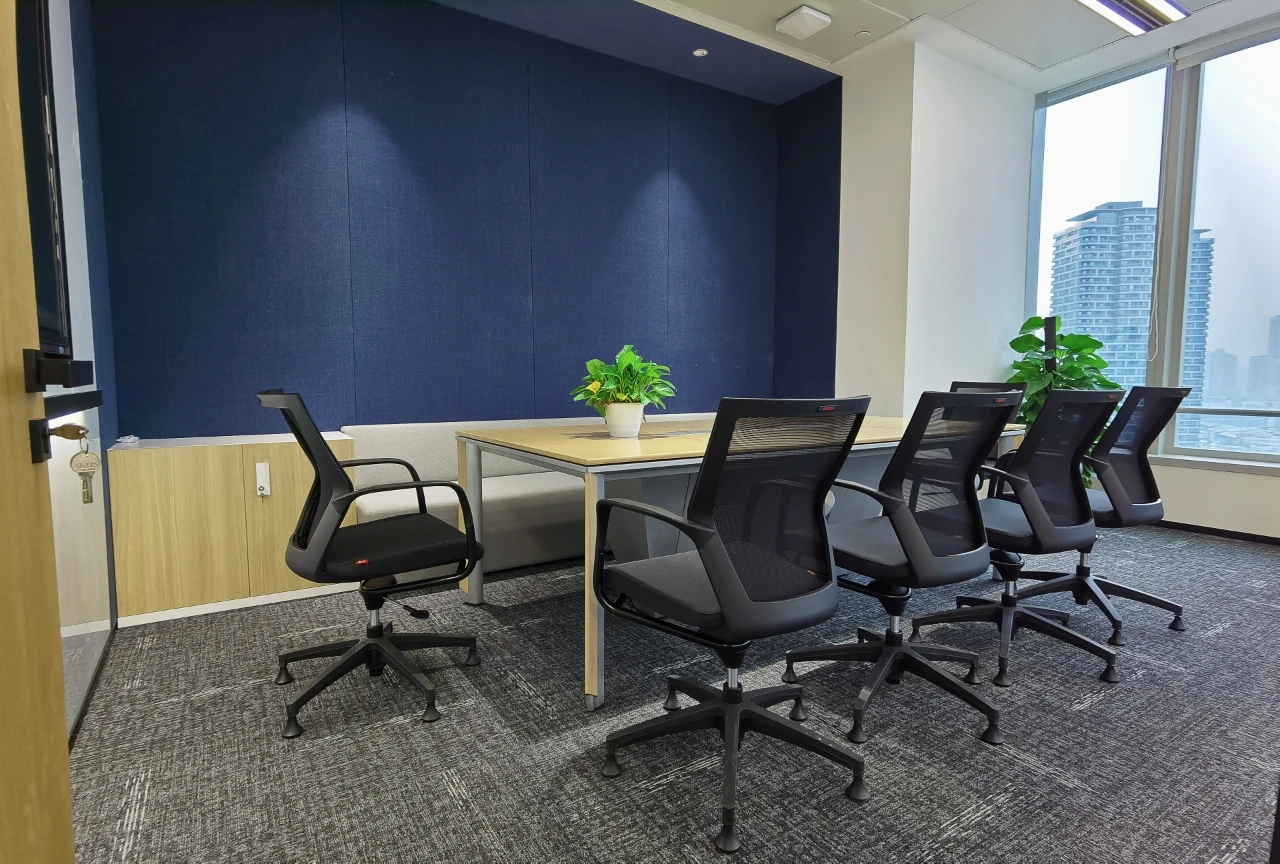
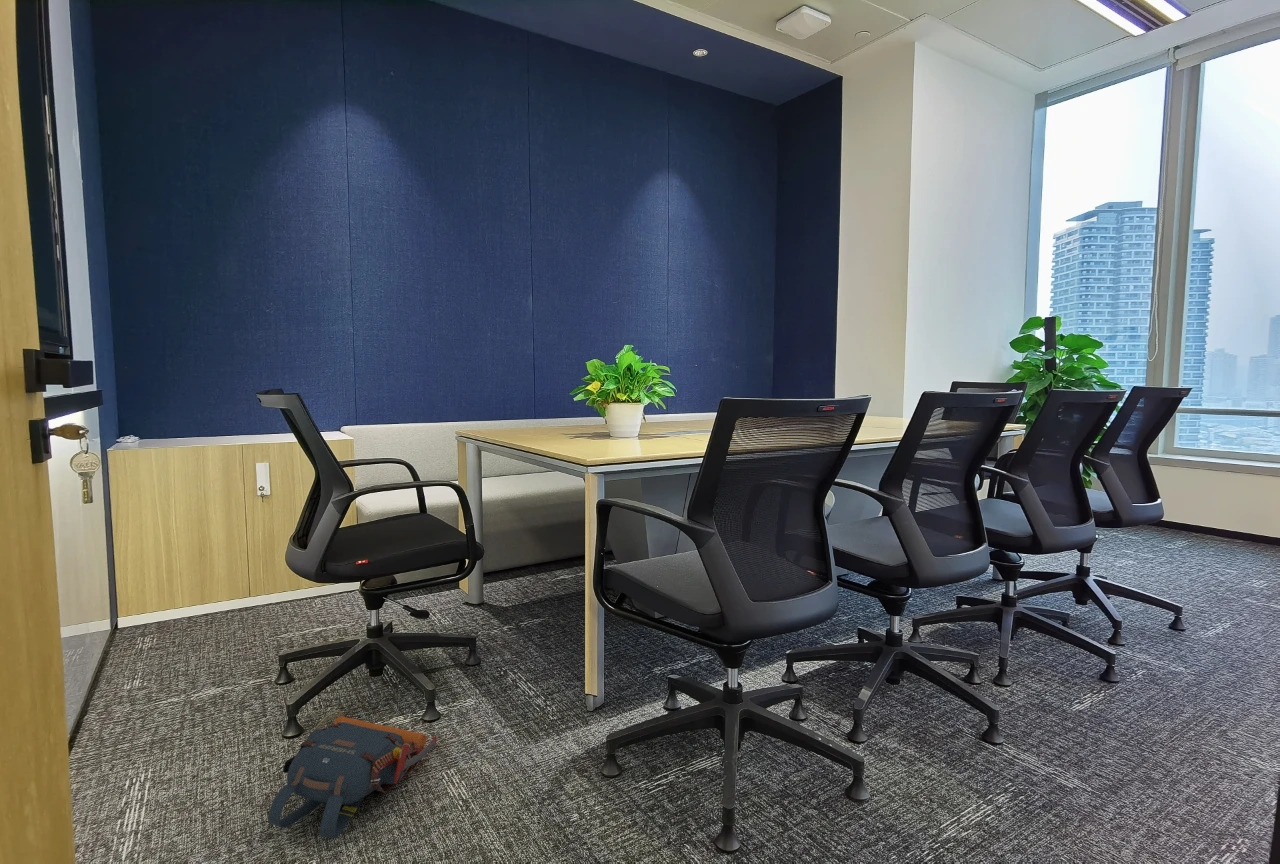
+ backpack [268,710,437,839]
